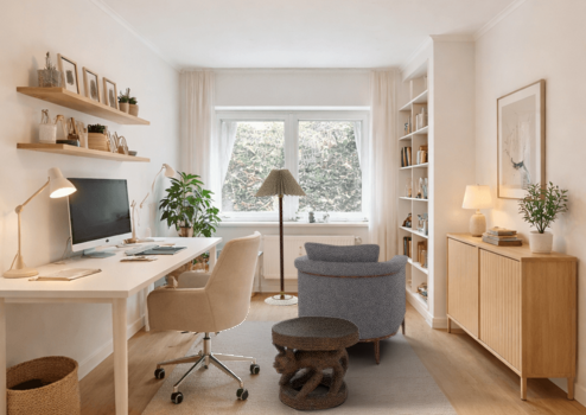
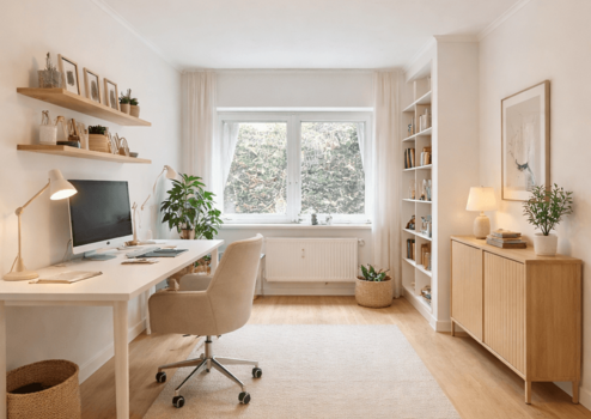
- carved stool [270,317,359,411]
- armchair [293,241,409,365]
- floor lamp [254,168,307,306]
